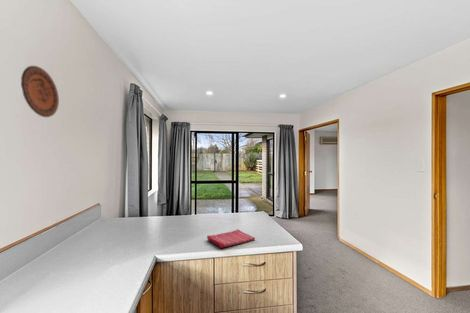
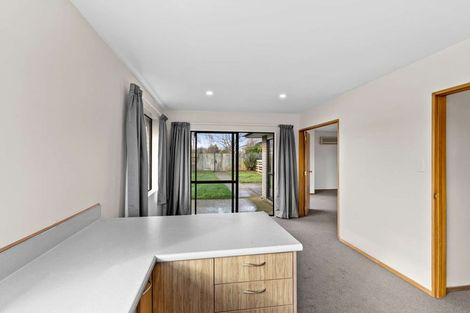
- dish towel [206,228,256,249]
- decorative plate [20,65,60,118]
